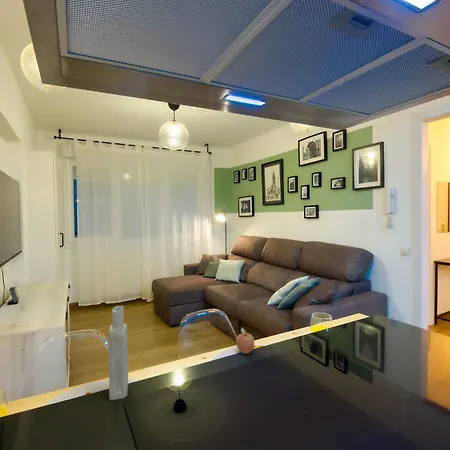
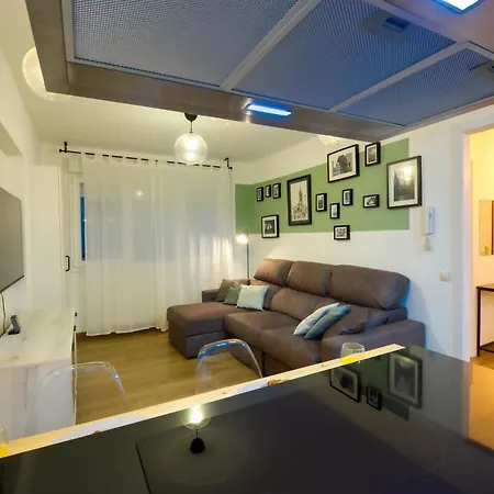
- fruit [235,327,255,355]
- bottle [107,305,129,401]
